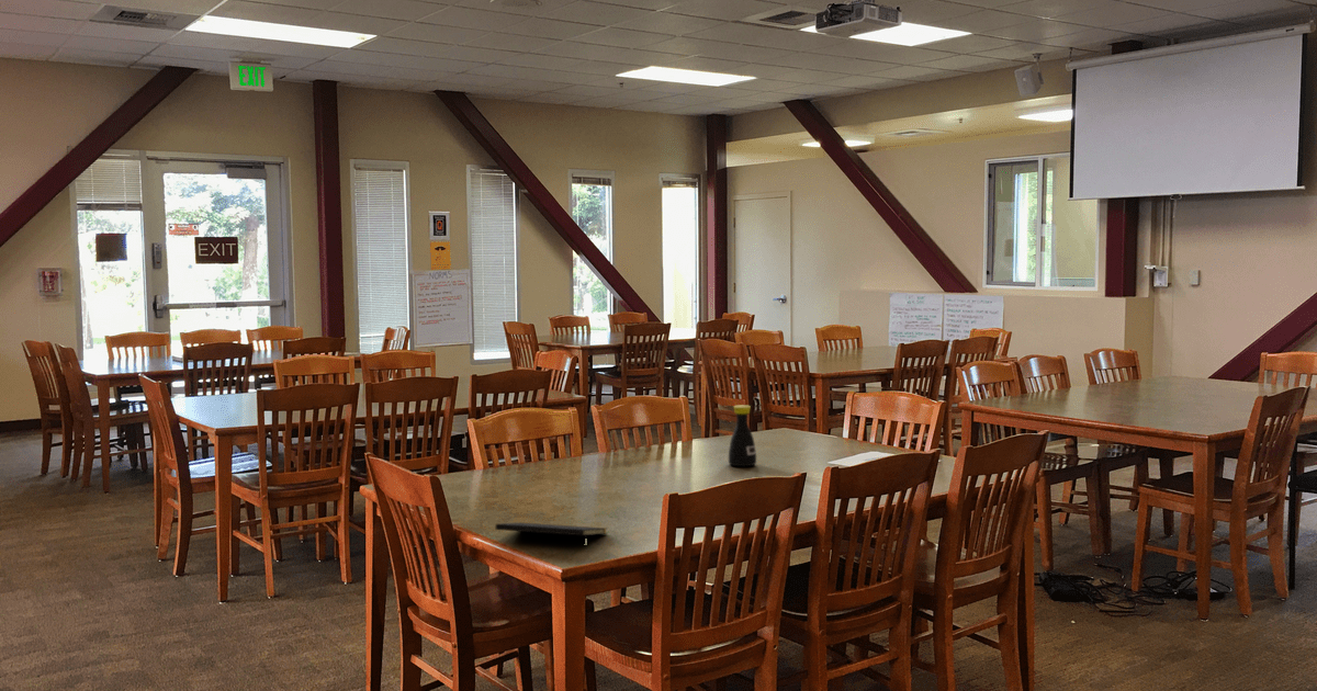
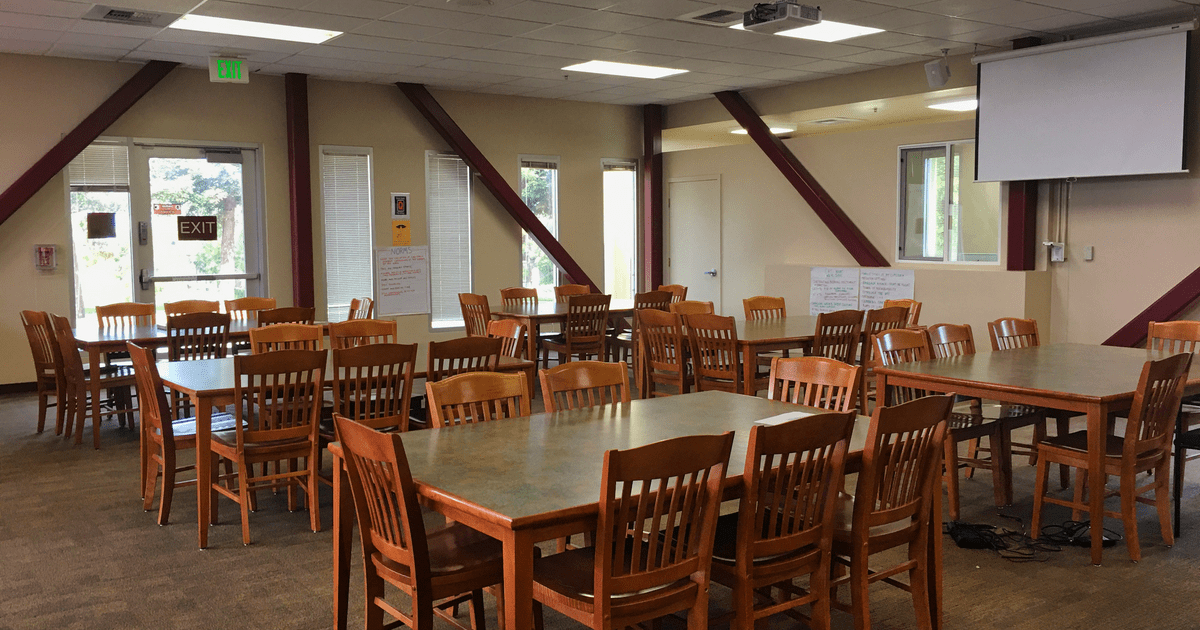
- bottle [728,405,757,467]
- notepad [495,521,609,550]
